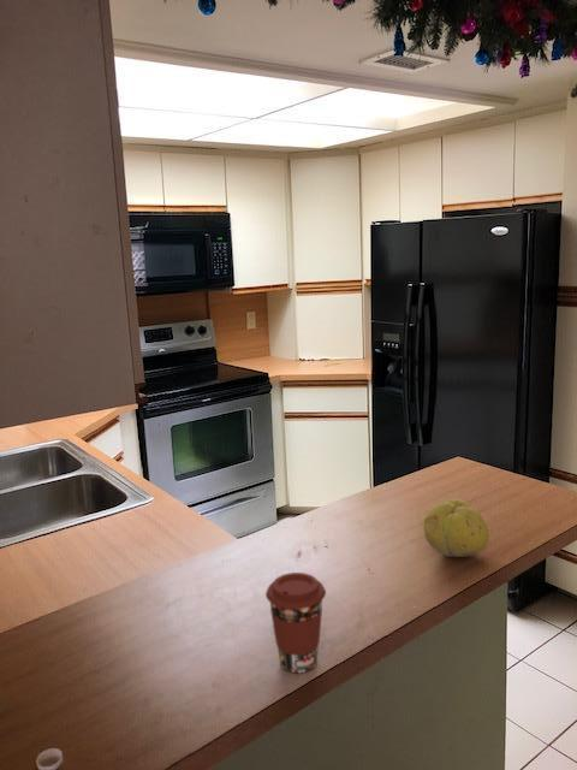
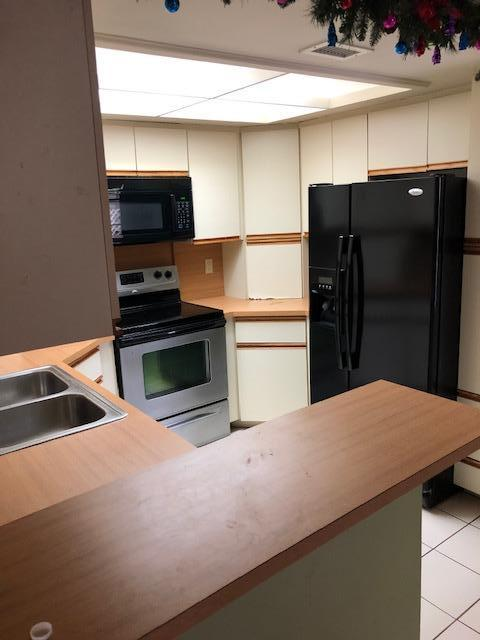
- fruit [422,498,490,558]
- coffee cup [264,571,327,674]
